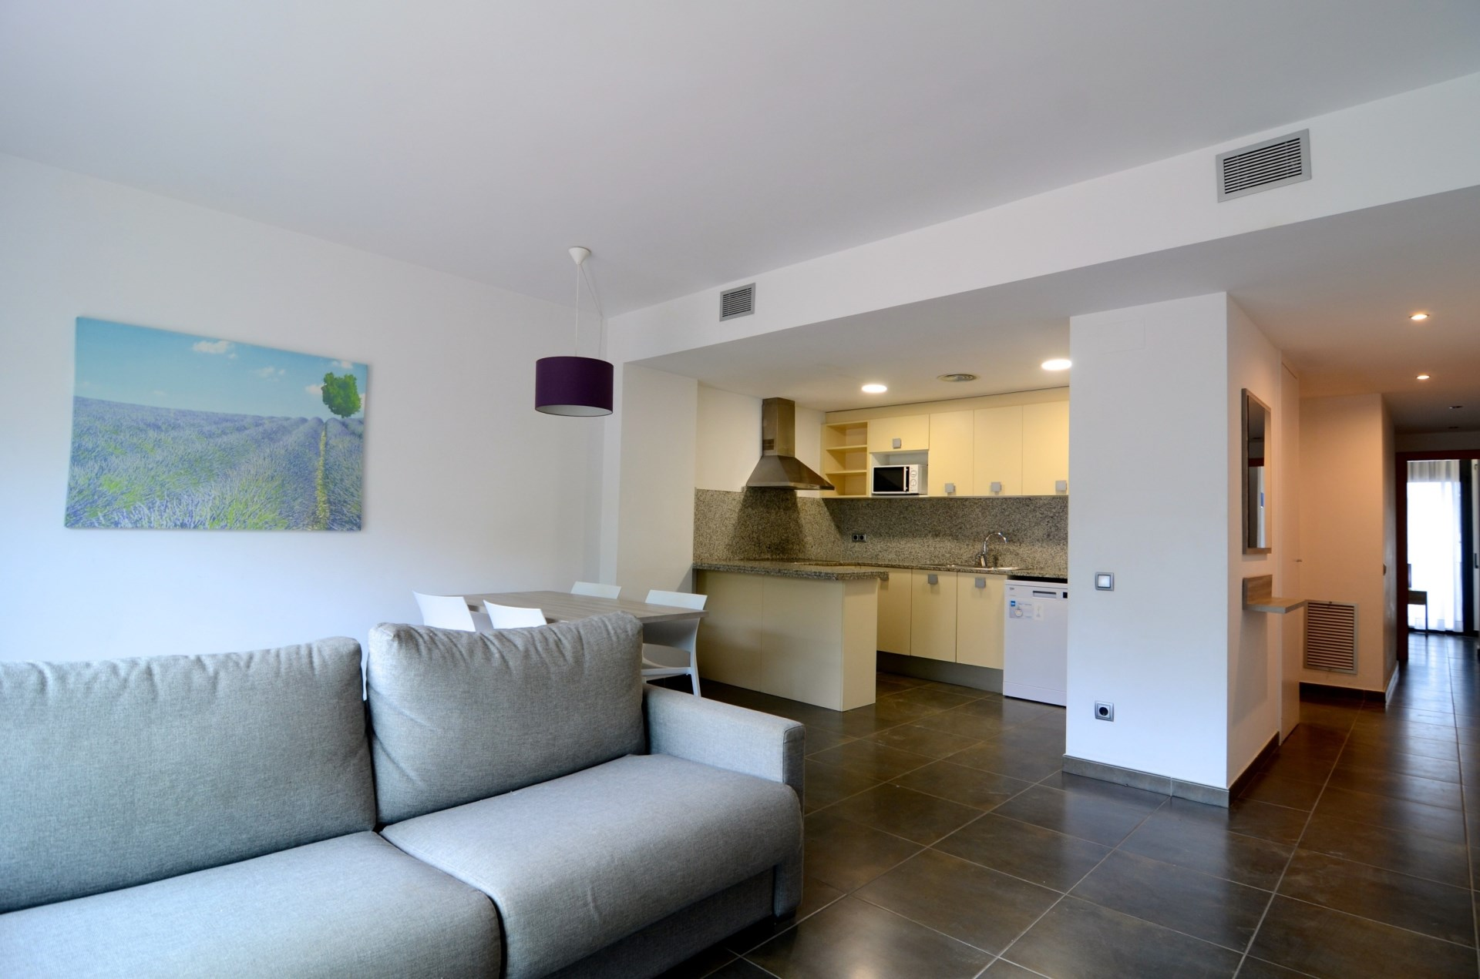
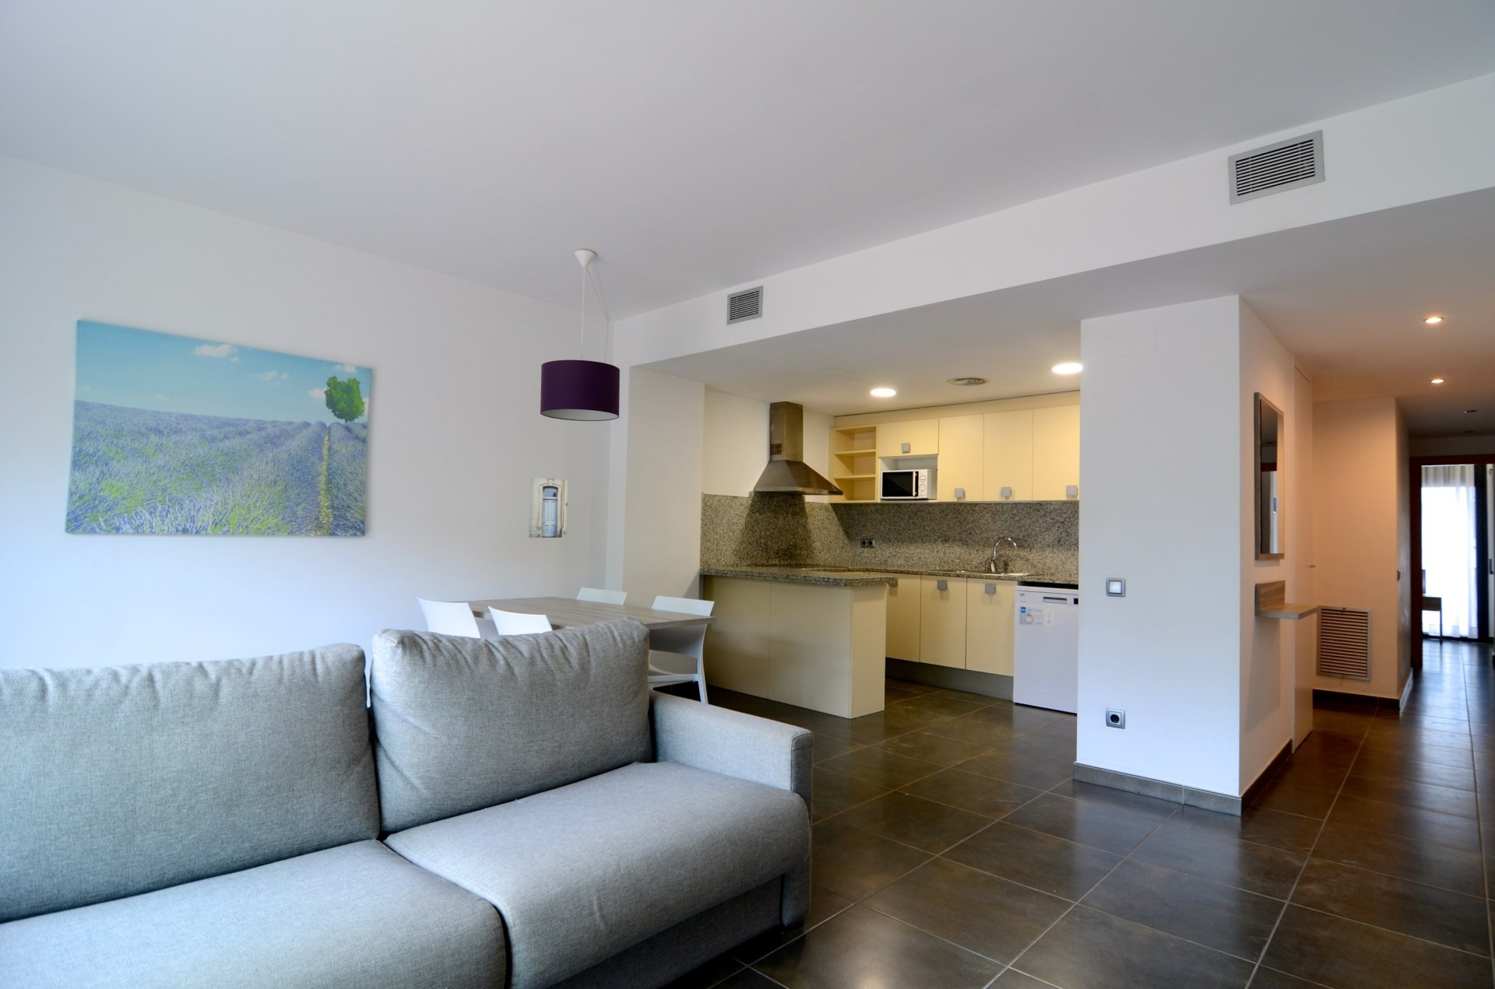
+ wall art [528,477,569,539]
